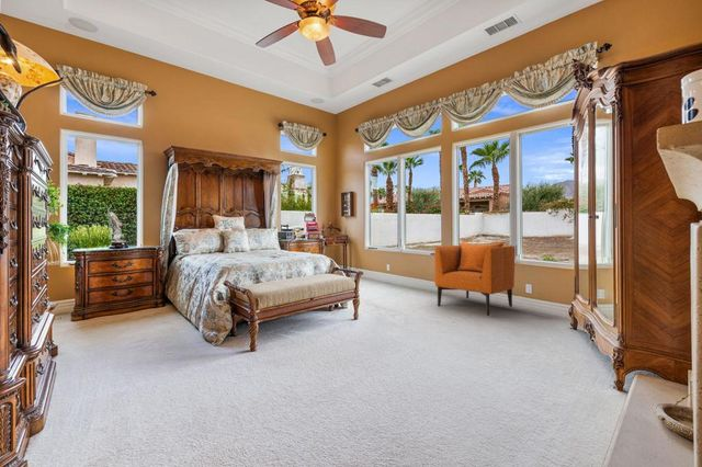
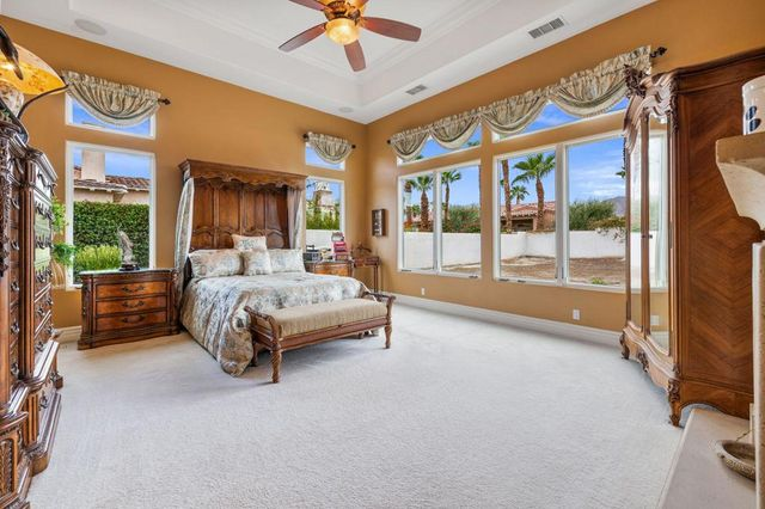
- armchair [434,240,517,317]
